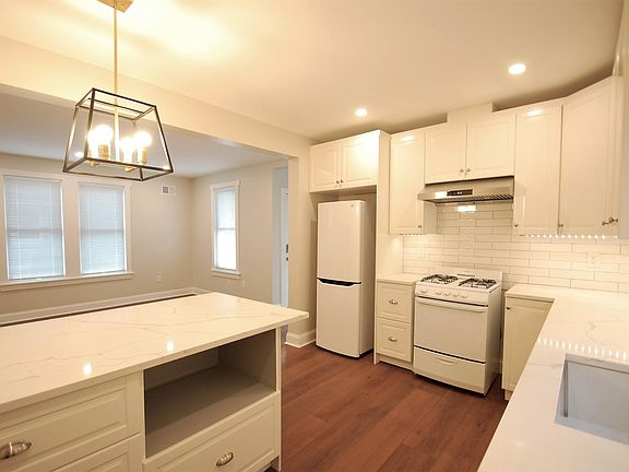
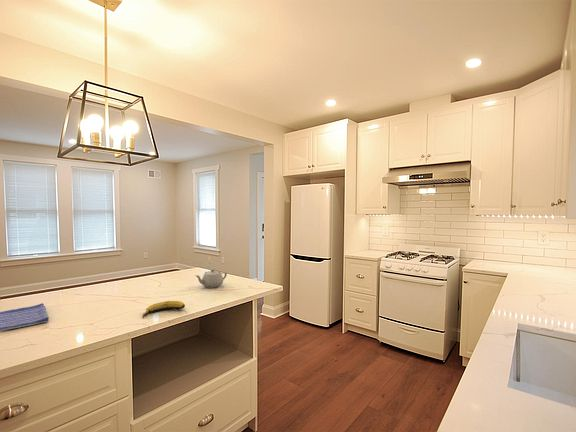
+ banana [141,300,186,319]
+ teapot [195,268,228,289]
+ dish towel [0,302,50,332]
